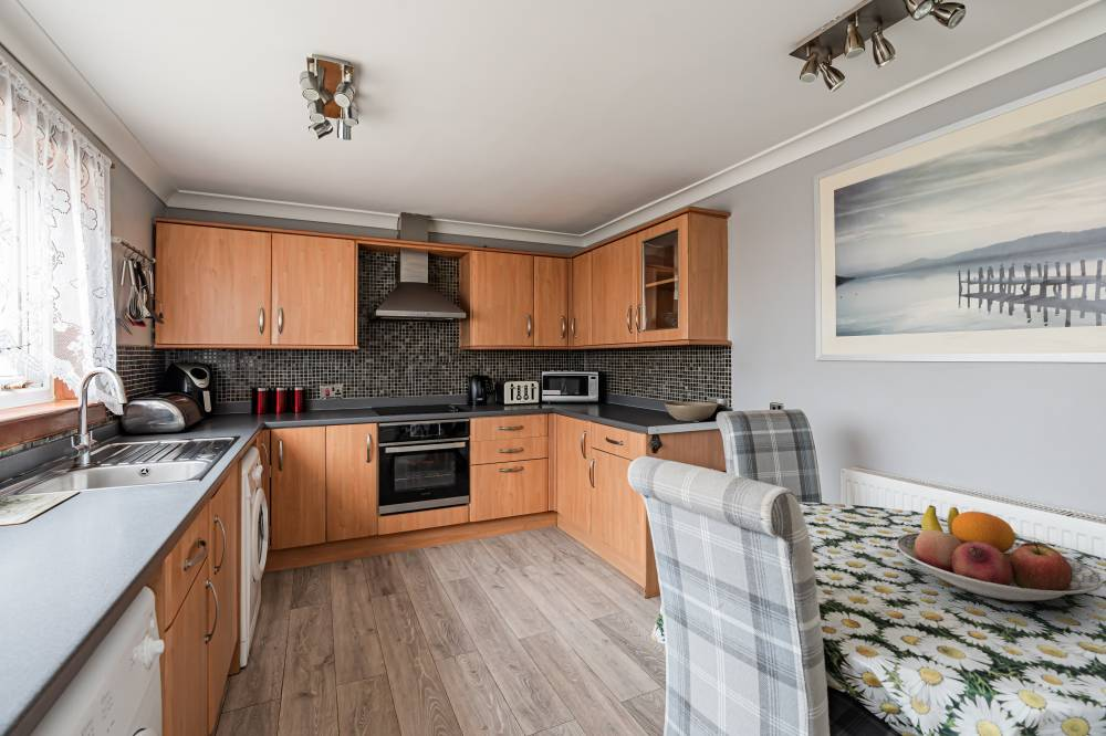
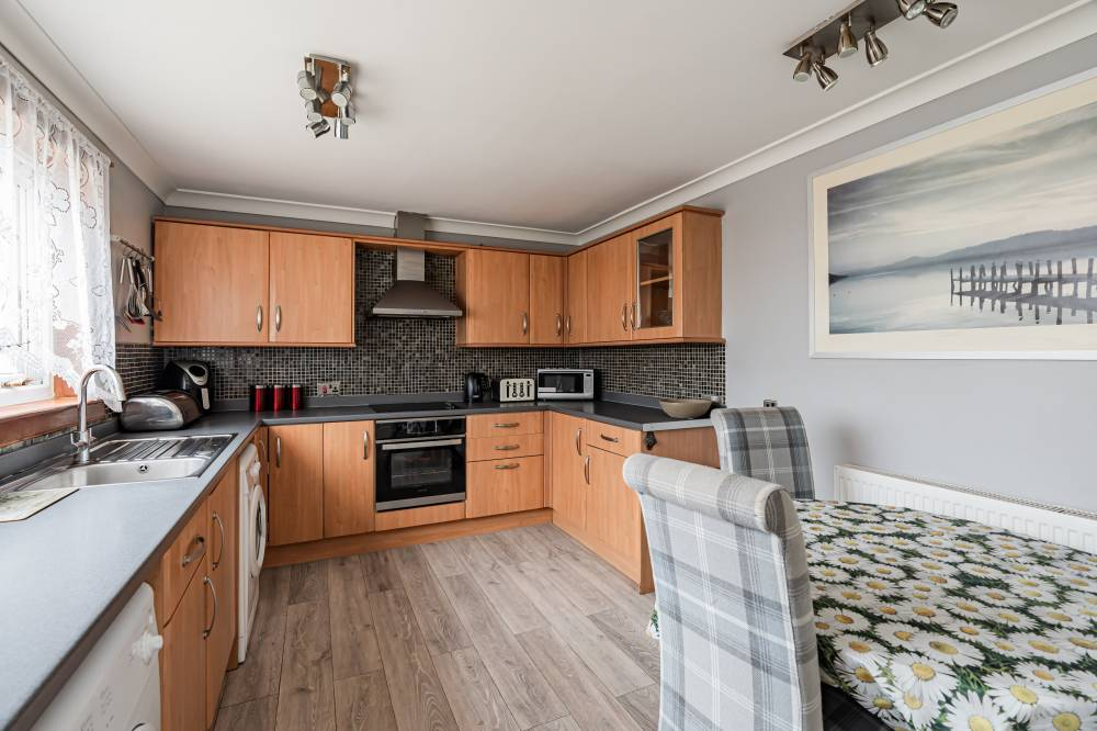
- fruit bowl [895,504,1104,602]
